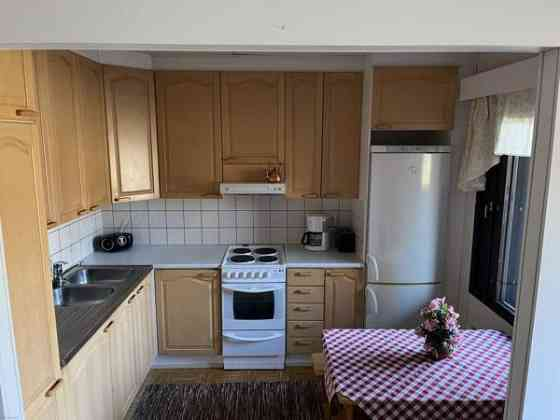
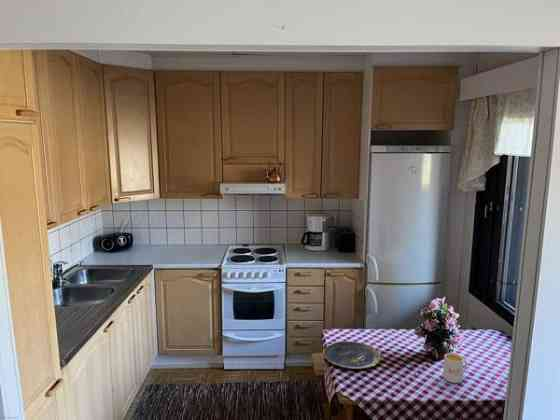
+ mug [442,352,468,384]
+ plate [322,340,382,370]
